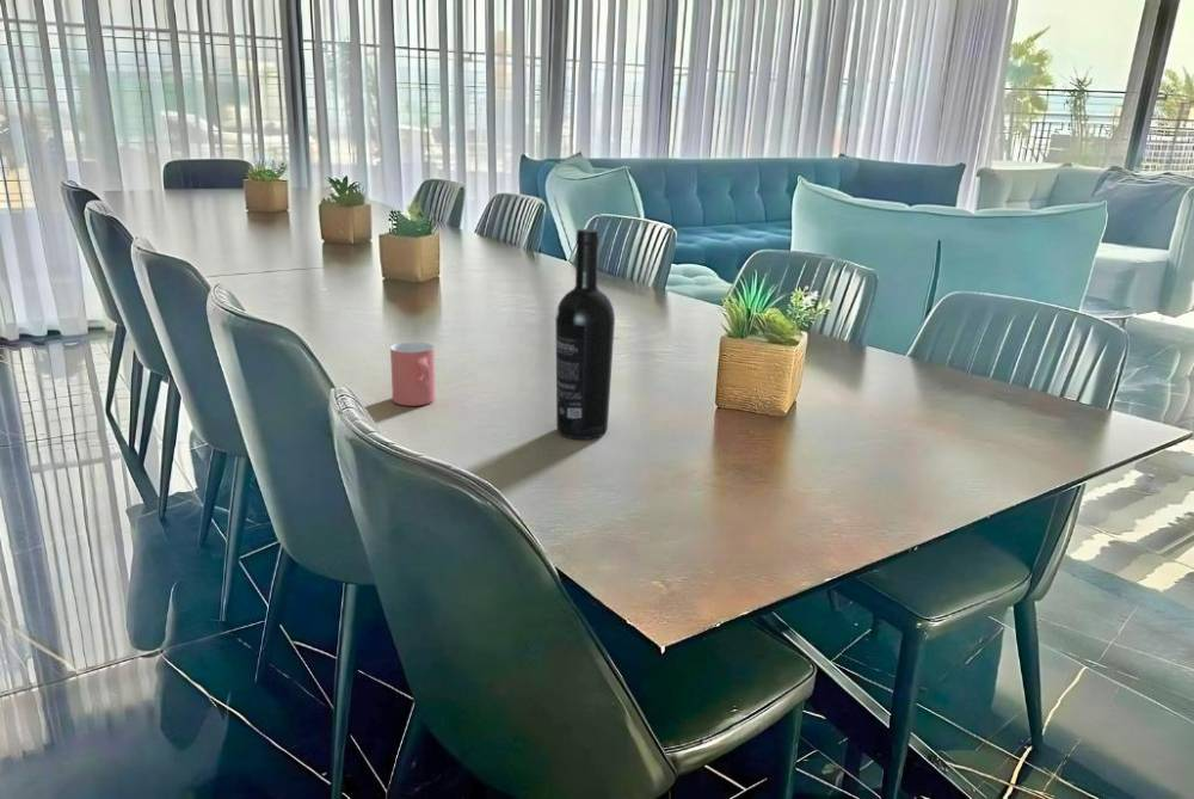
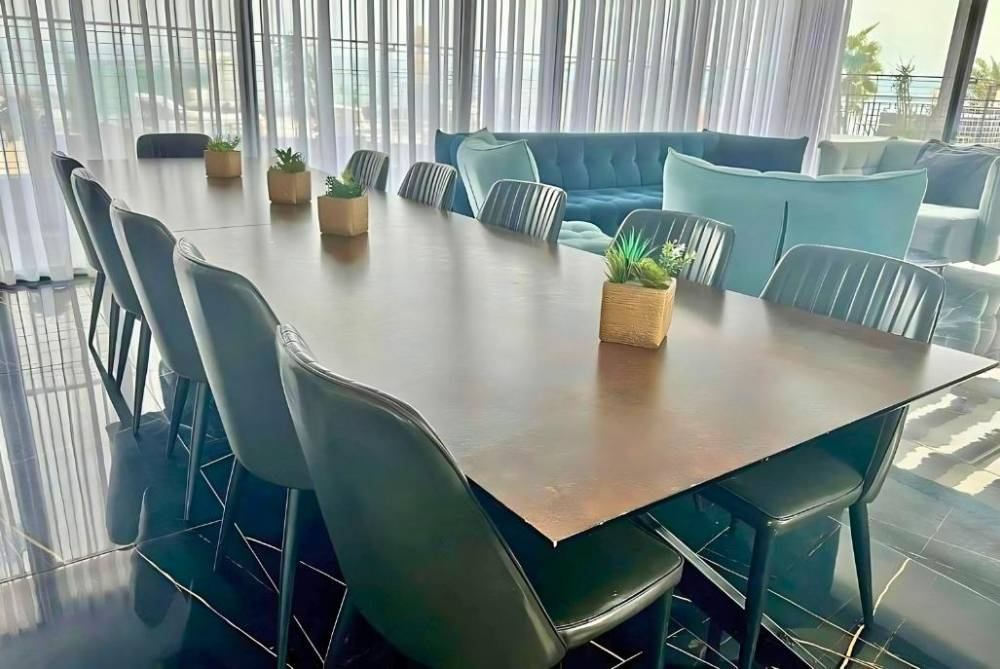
- wine bottle [554,228,616,441]
- cup [389,340,436,407]
